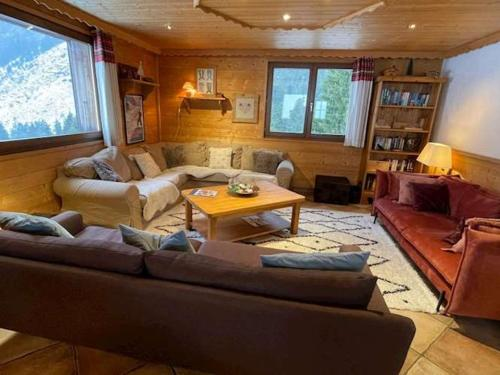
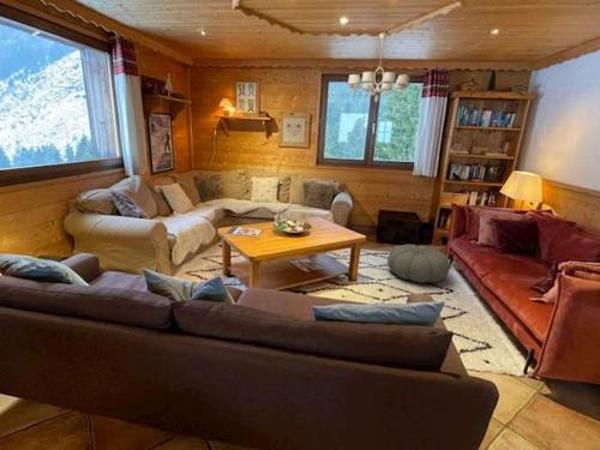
+ pouf [386,244,451,284]
+ chandelier [347,32,410,103]
